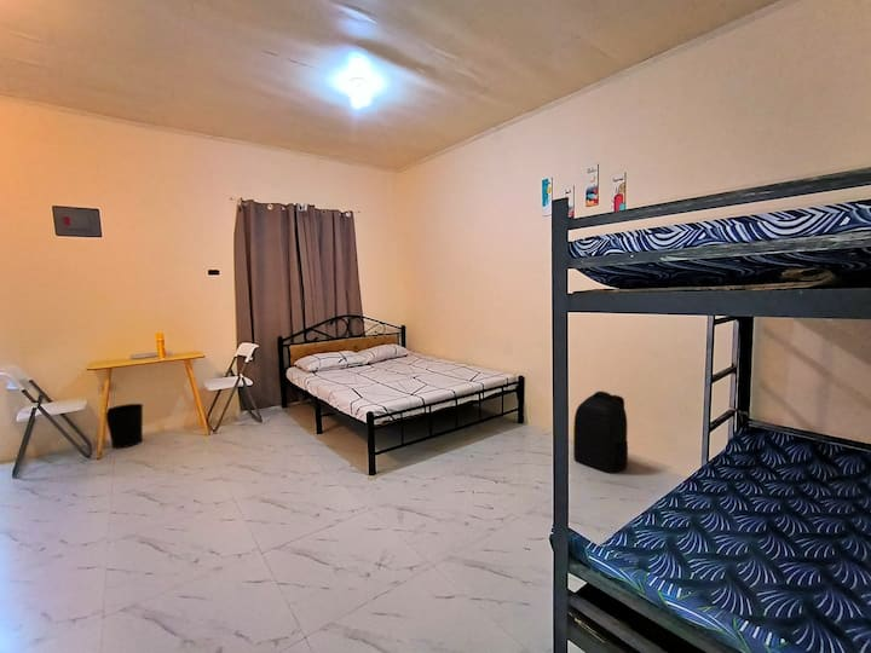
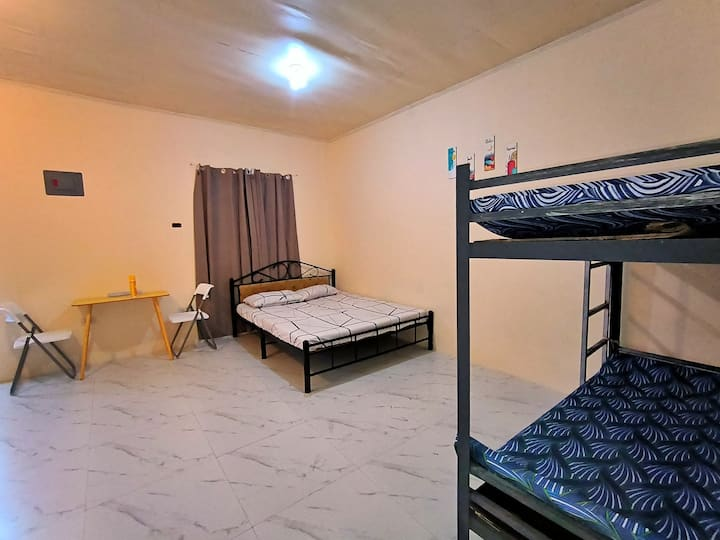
- backpack [572,391,629,474]
- wastebasket [105,403,144,450]
